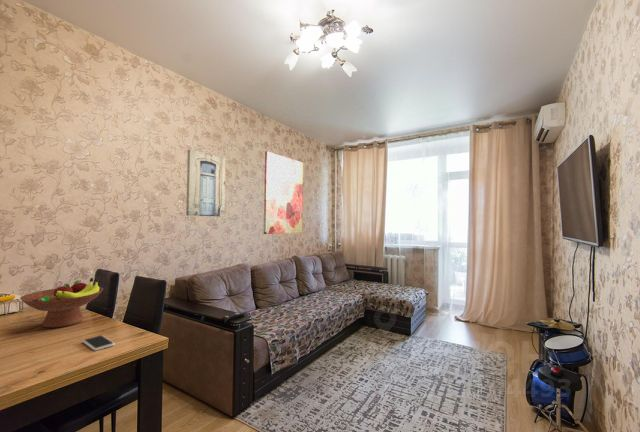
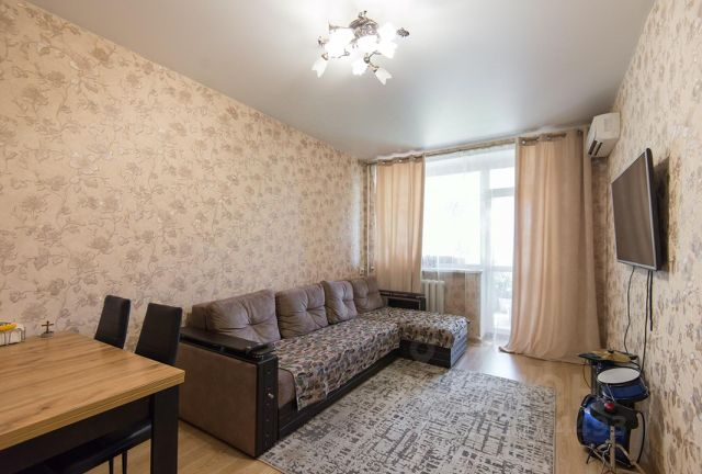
- smartphone [82,334,116,352]
- wall art [263,150,304,235]
- wall art [185,149,226,218]
- fruit bowl [19,277,104,329]
